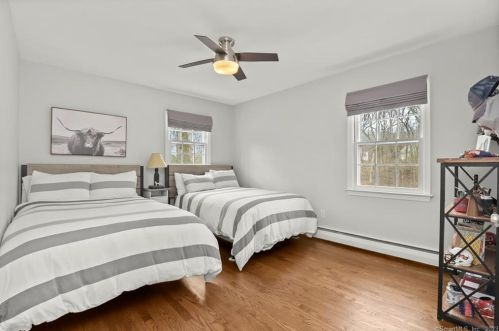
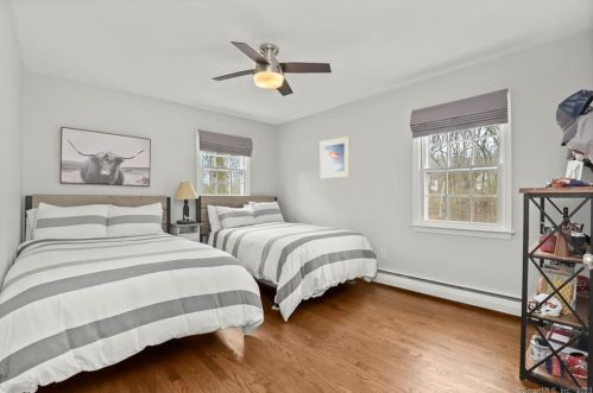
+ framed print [318,135,351,179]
